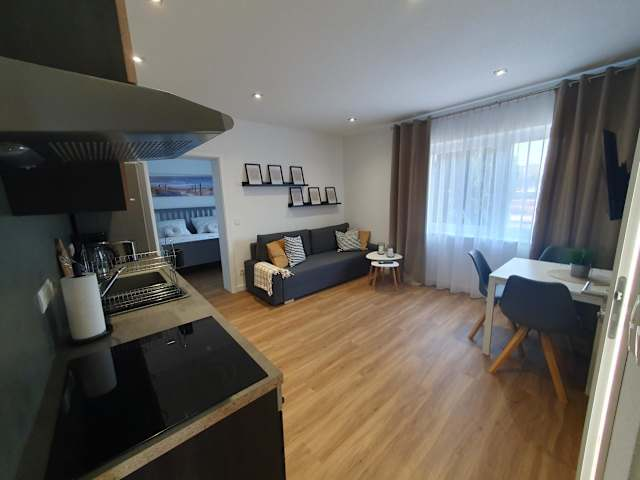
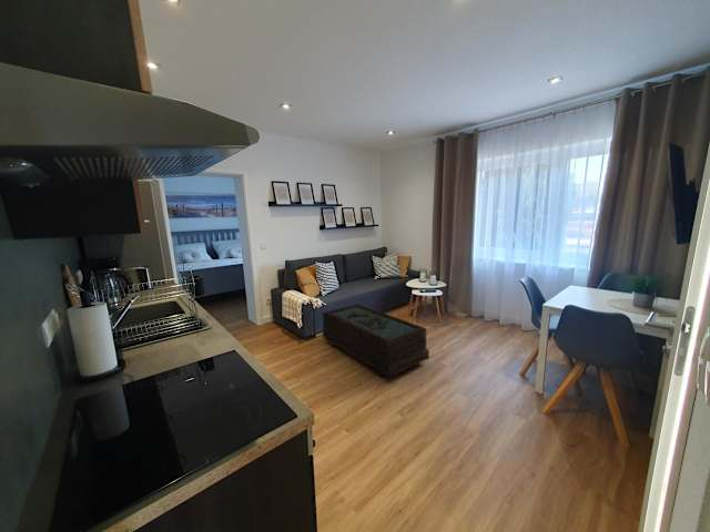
+ coffee table [322,303,430,379]
